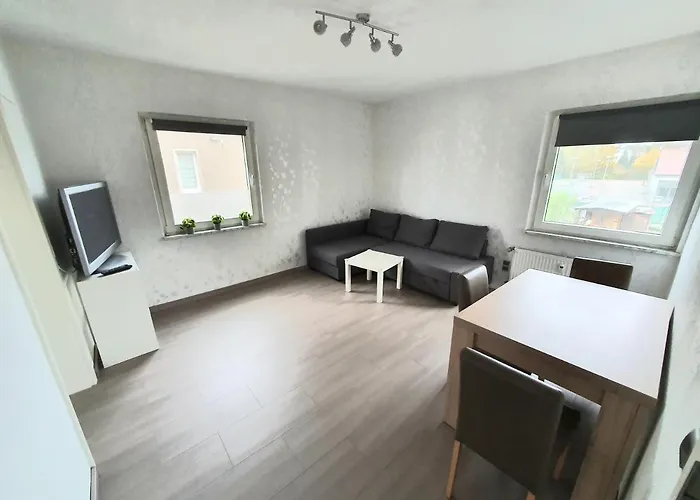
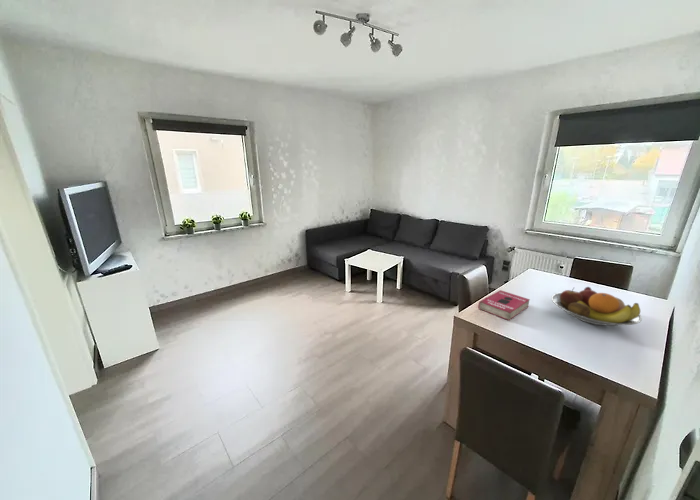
+ book [477,289,531,321]
+ fruit bowl [551,286,643,327]
